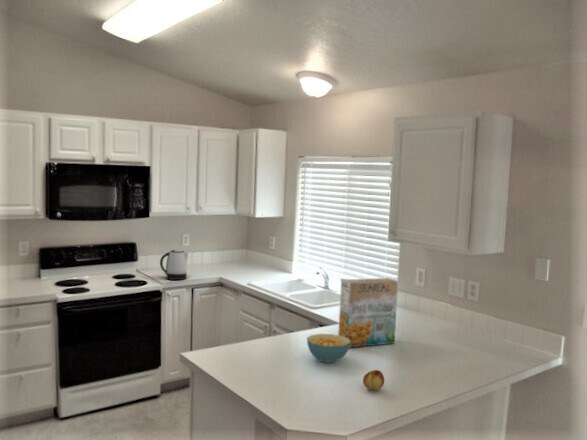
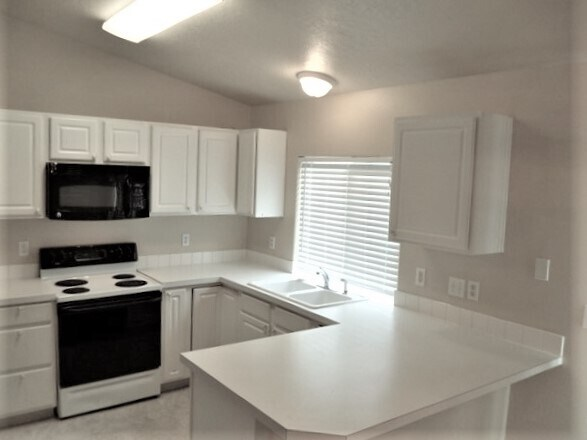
- kettle [159,249,189,281]
- fruit [362,369,385,391]
- cereal box [338,277,399,348]
- cereal bowl [306,333,351,364]
